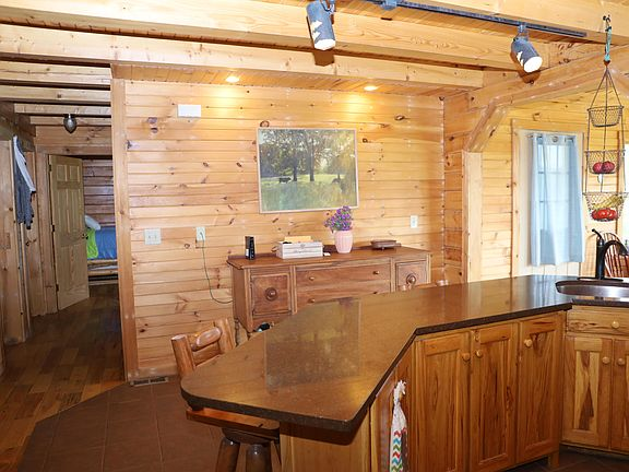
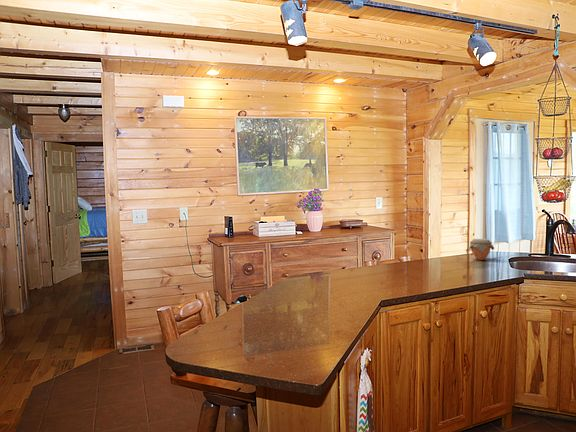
+ jar [468,238,495,261]
